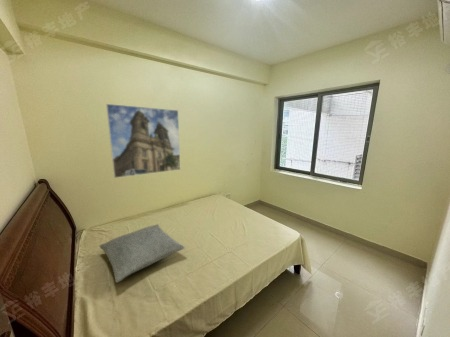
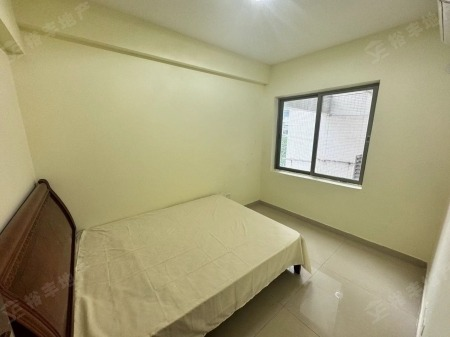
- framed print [105,103,181,179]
- pillow [99,223,186,284]
